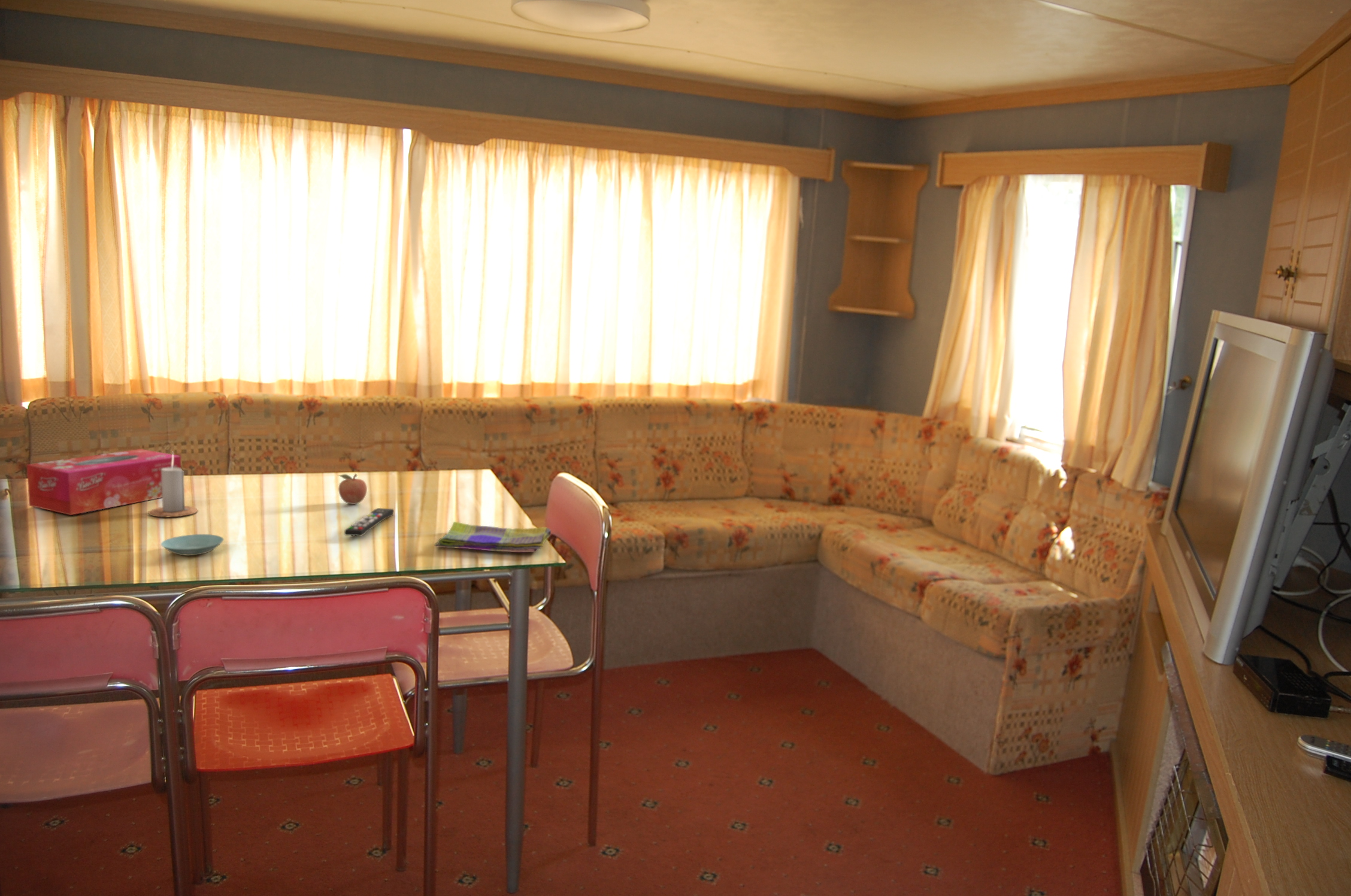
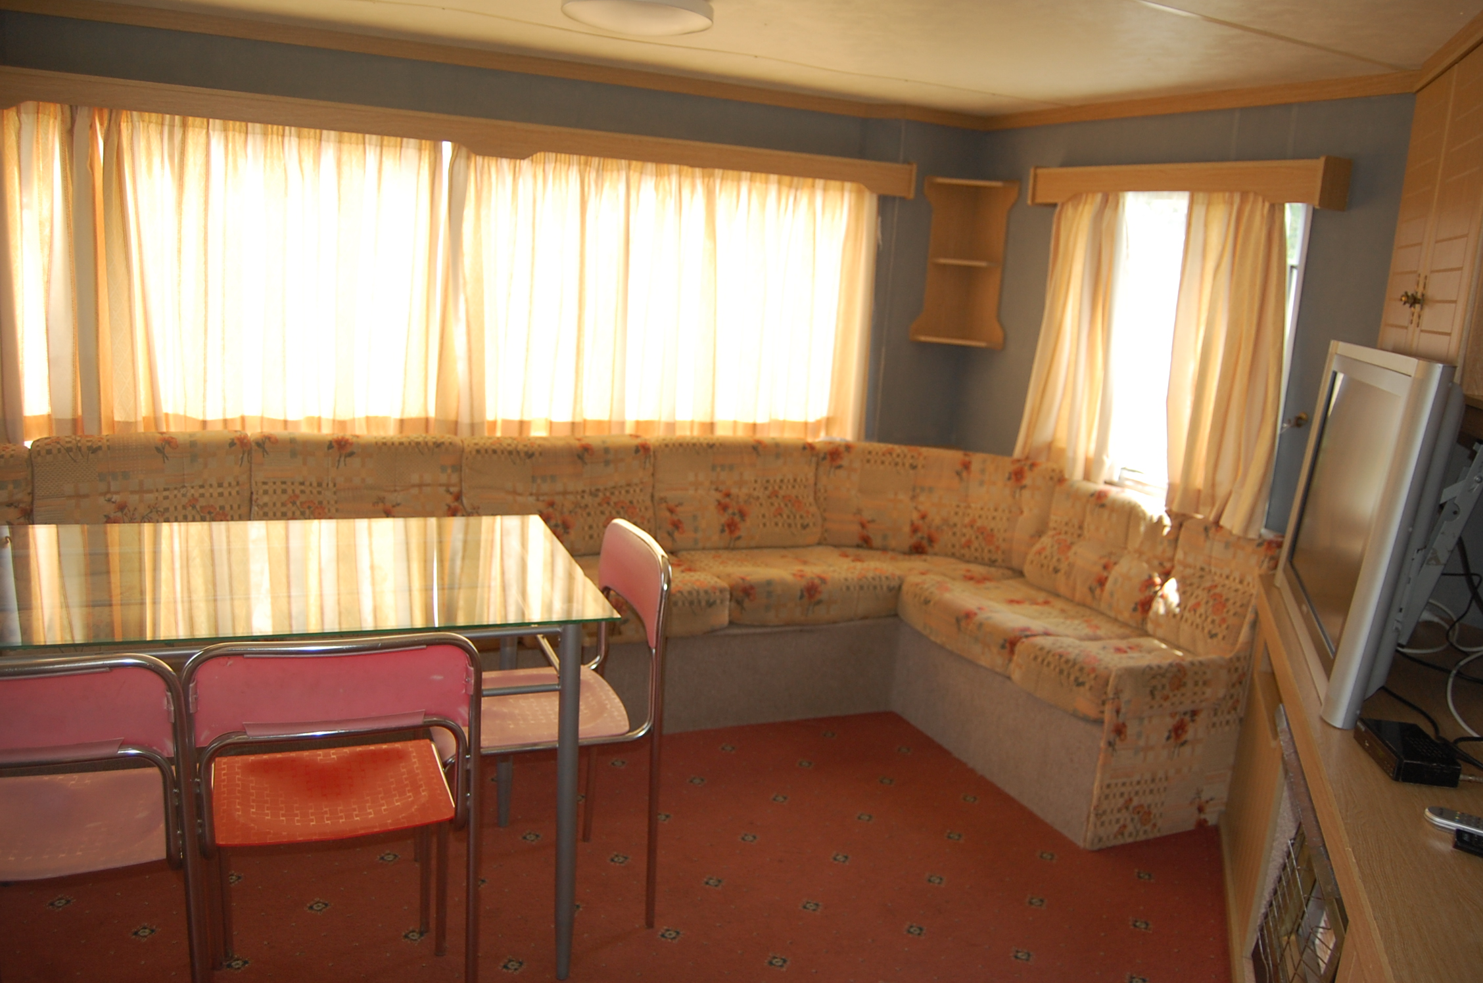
- candle [148,452,198,517]
- fruit [338,473,368,505]
- remote control [344,507,395,537]
- tissue box [26,449,181,516]
- saucer [160,534,225,556]
- dish towel [434,521,552,553]
